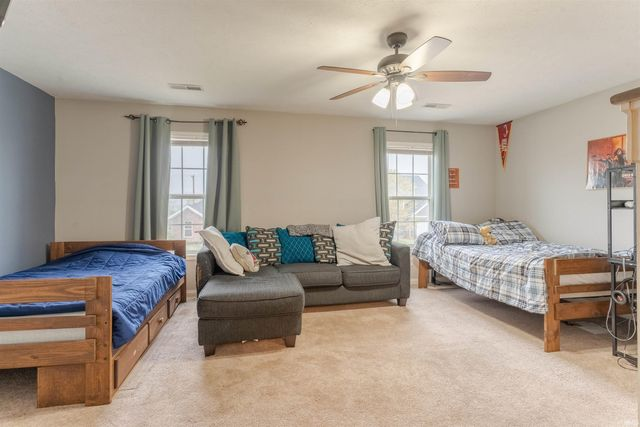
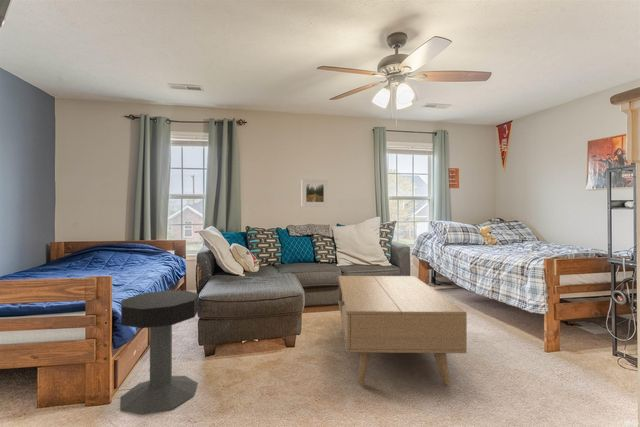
+ side table [120,290,200,416]
+ coffee table [338,275,468,385]
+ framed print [300,178,329,208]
